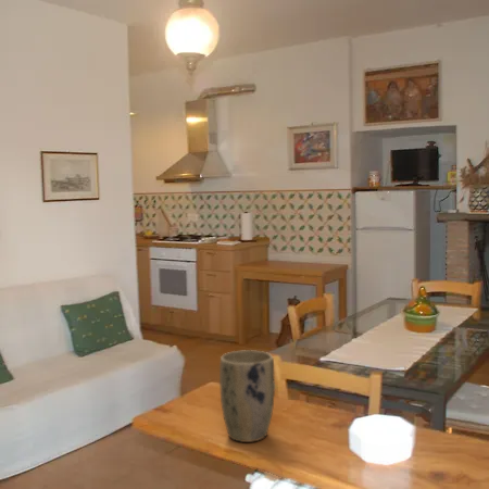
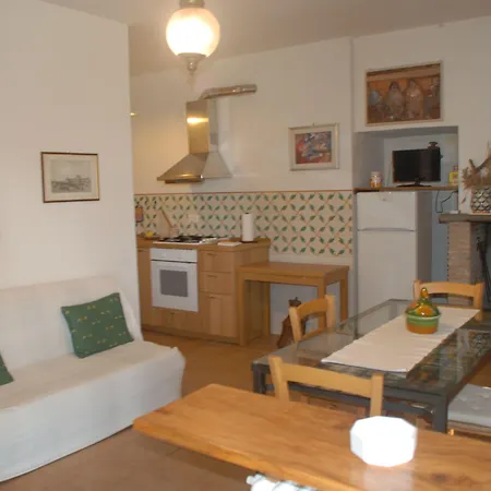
- plant pot [218,349,276,443]
